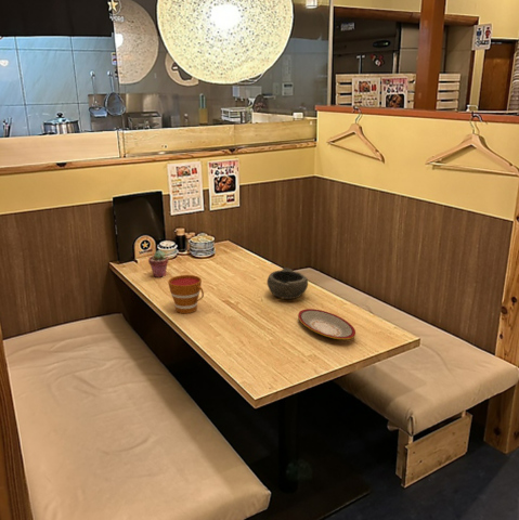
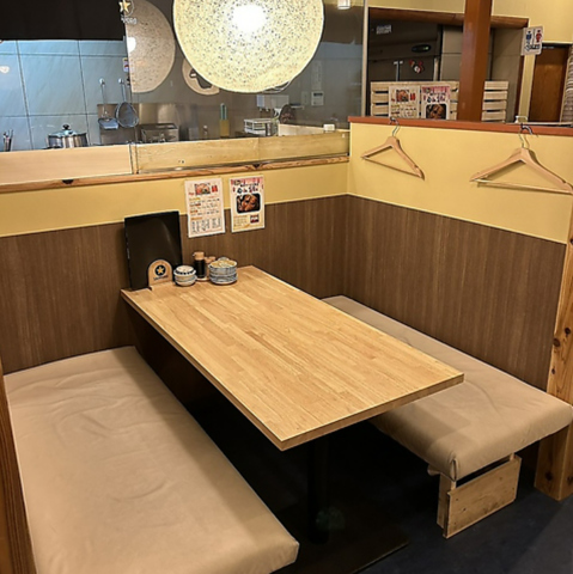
- potted succulent [147,249,169,278]
- cup [167,274,205,314]
- plate [297,308,356,340]
- bowl [265,266,309,300]
